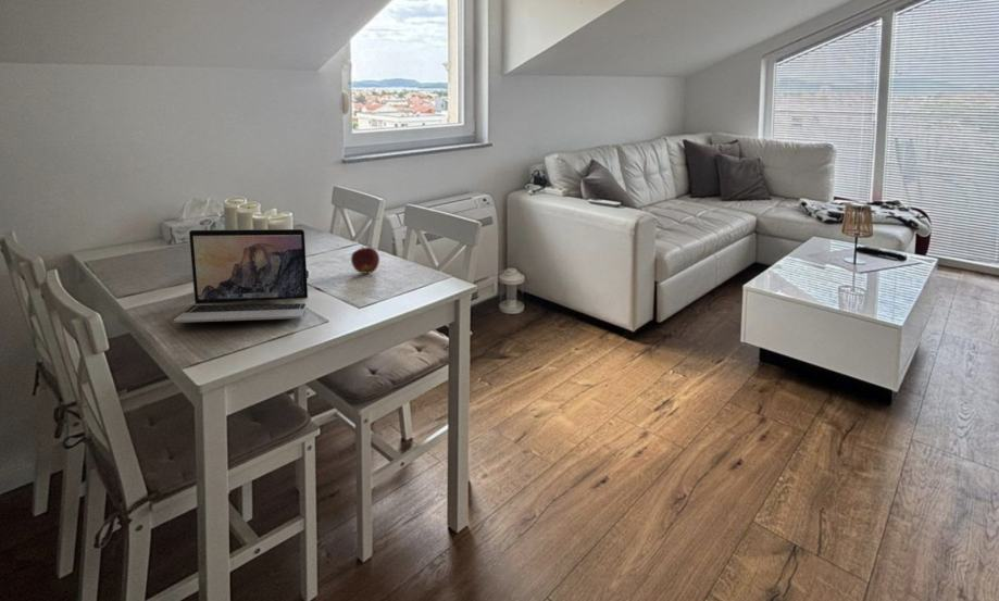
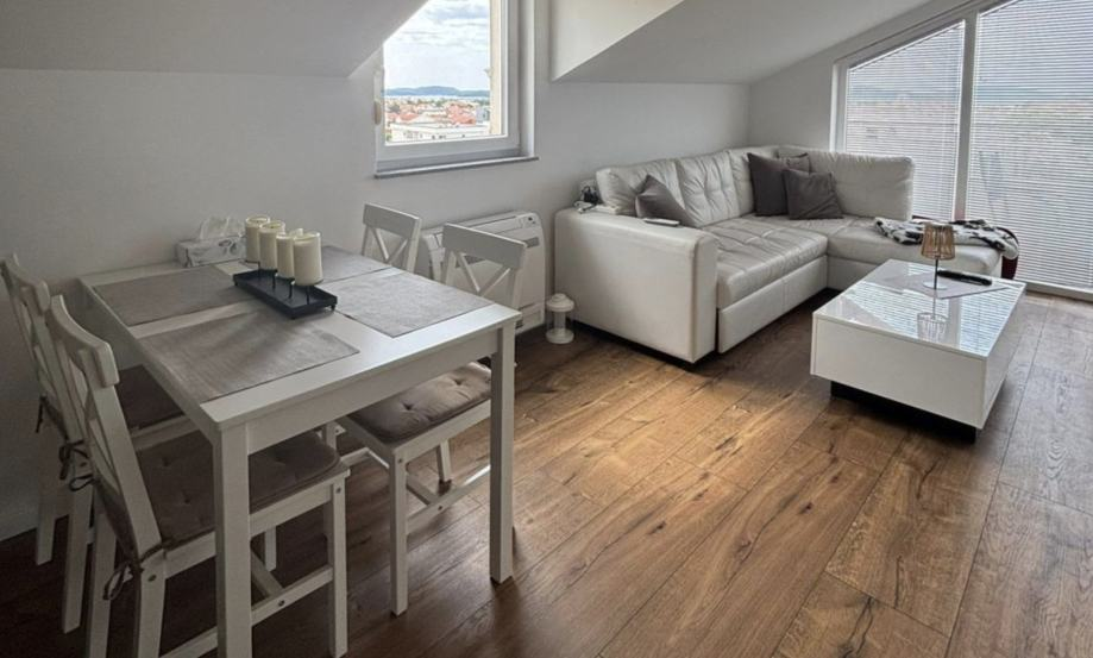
- laptop [173,228,309,324]
- apple [350,245,380,275]
